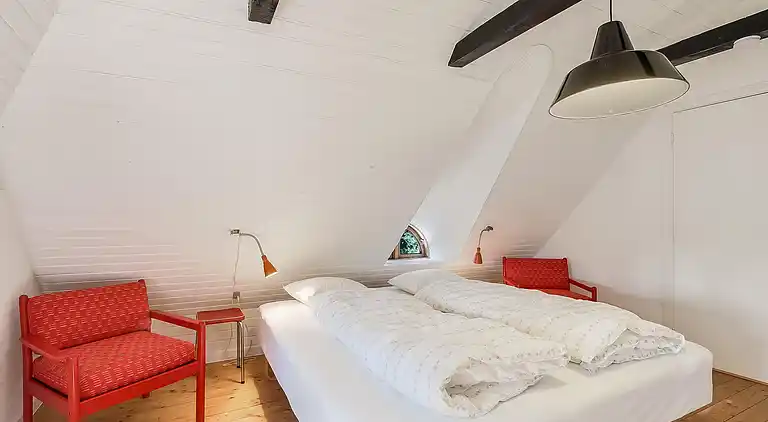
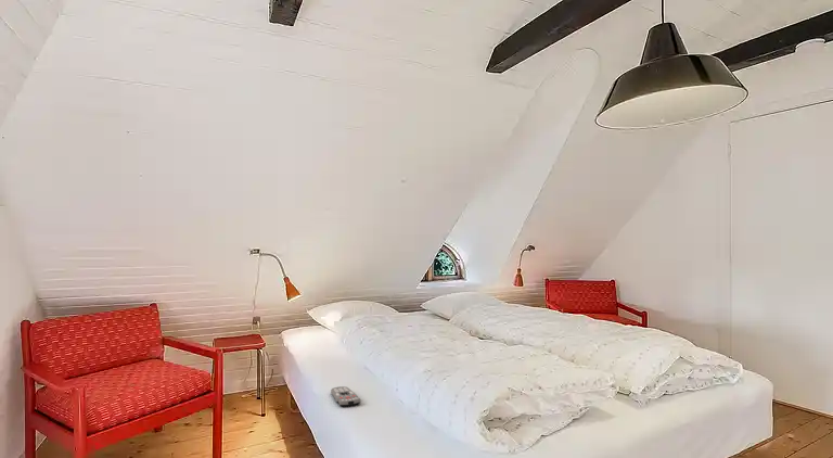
+ remote control [330,385,362,407]
